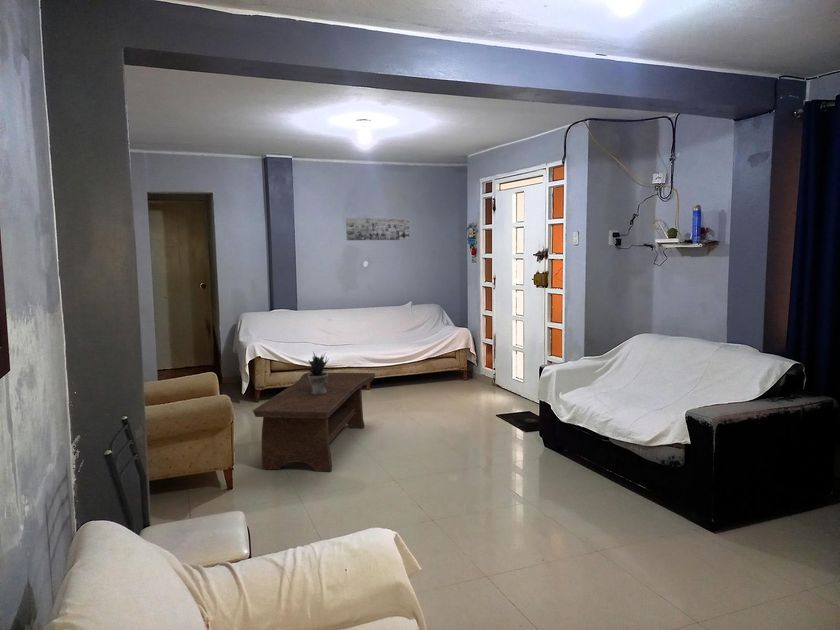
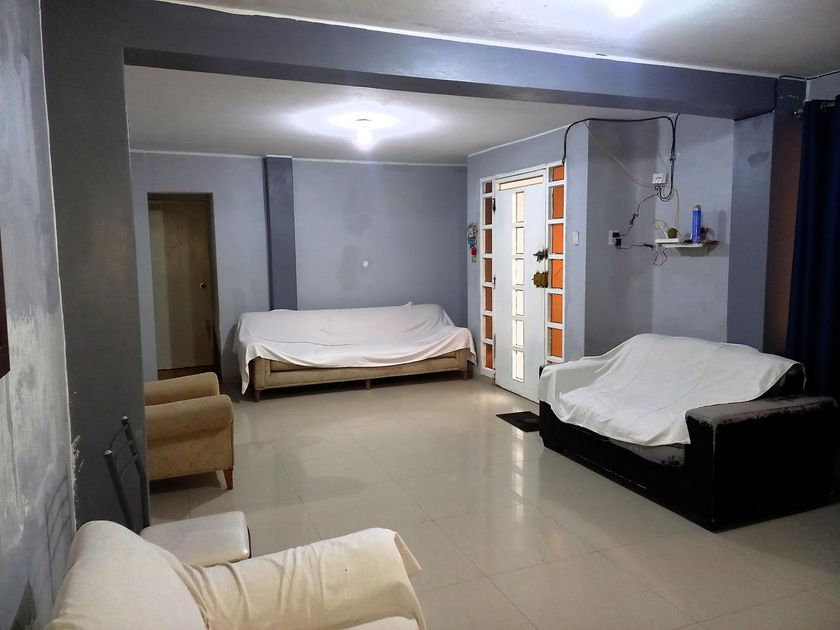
- wall art [345,217,410,241]
- coffee table [252,371,376,472]
- potted plant [299,351,330,394]
